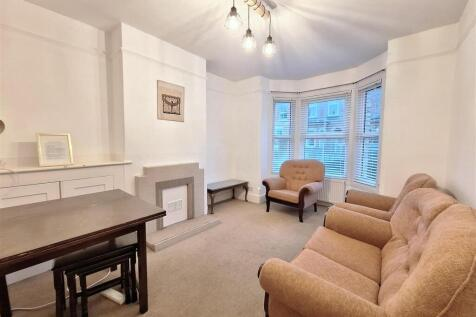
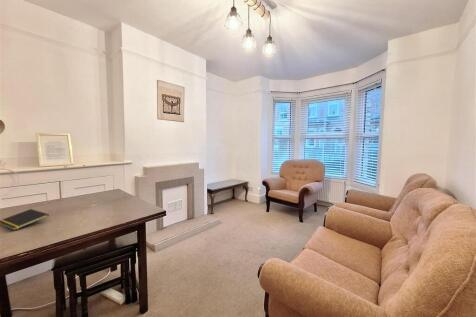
+ notepad [0,208,50,231]
